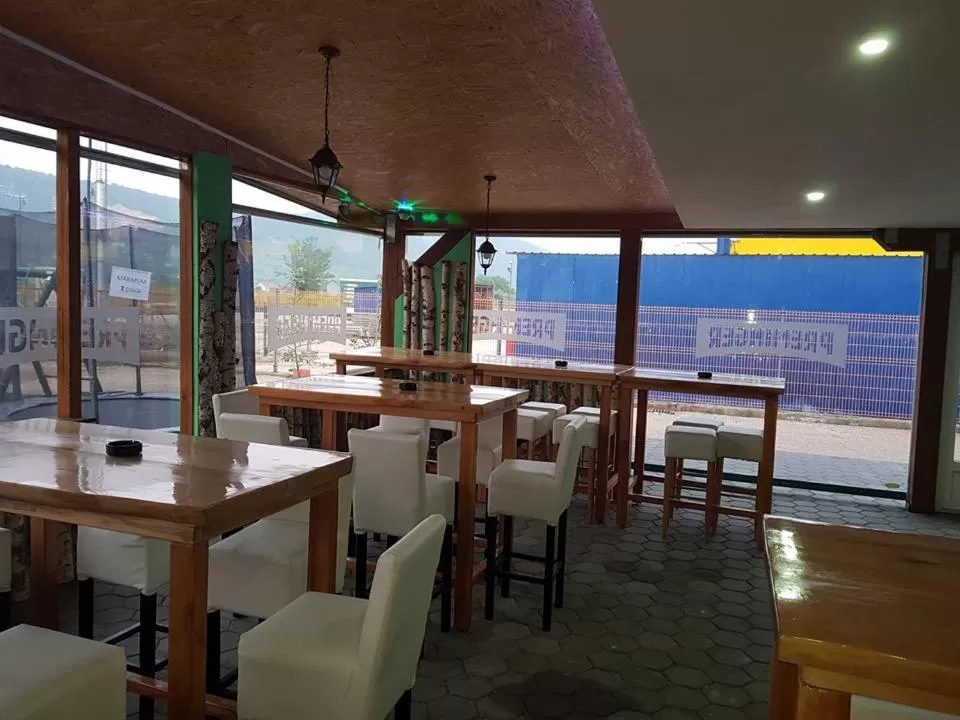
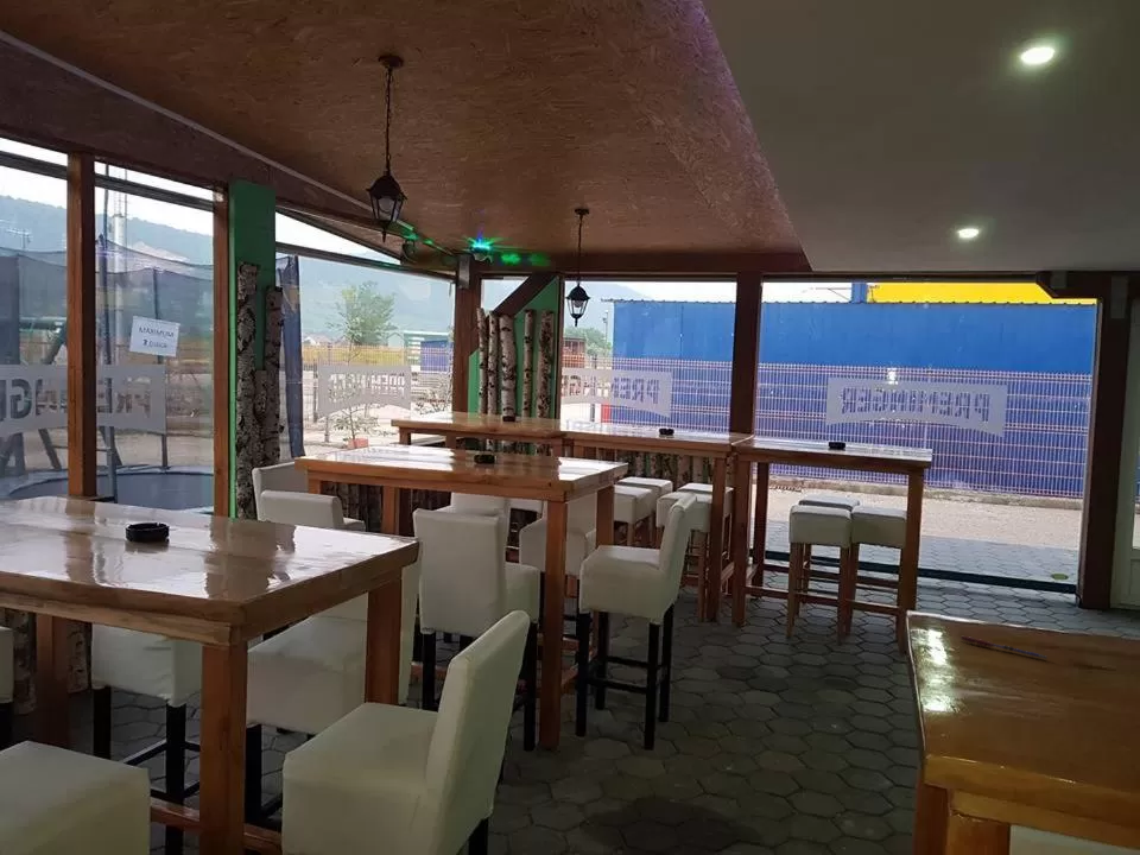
+ pen [960,635,1049,660]
